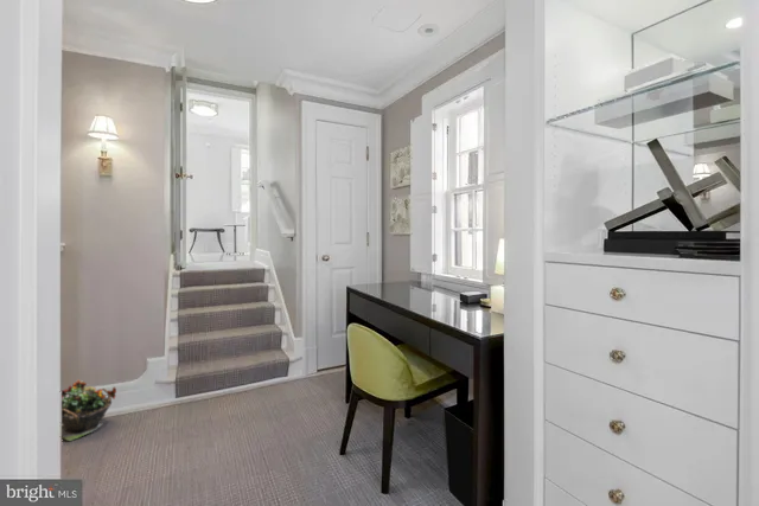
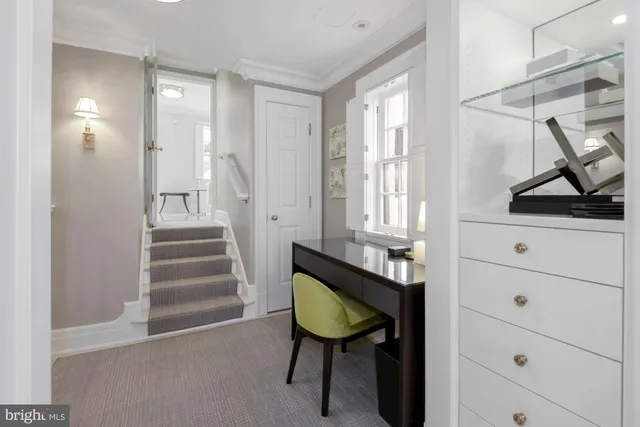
- potted plant [60,378,117,442]
